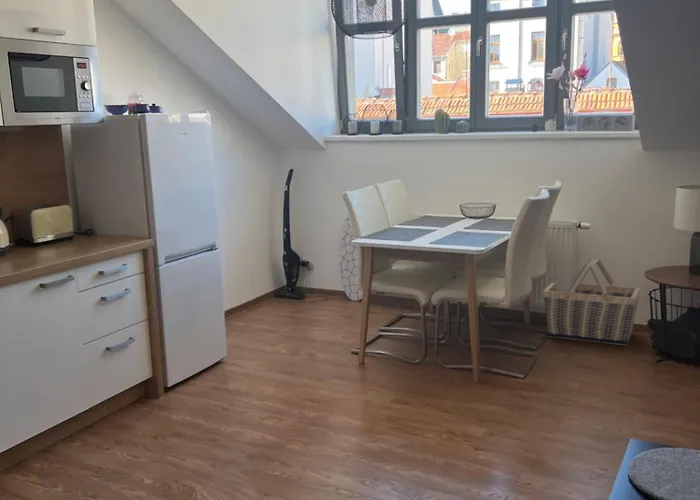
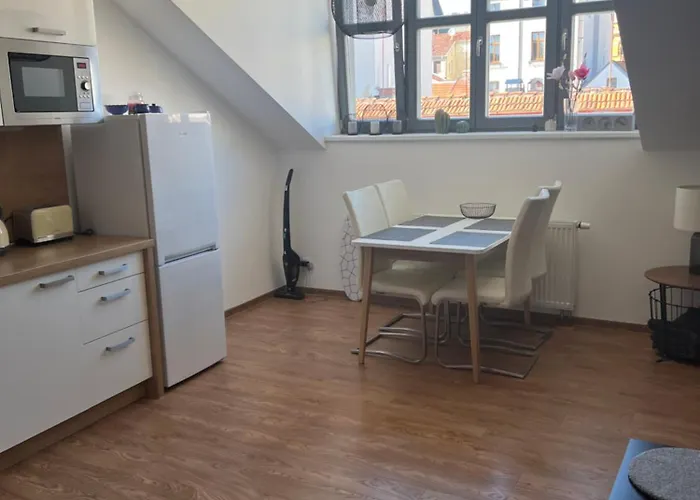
- basket [542,258,641,346]
